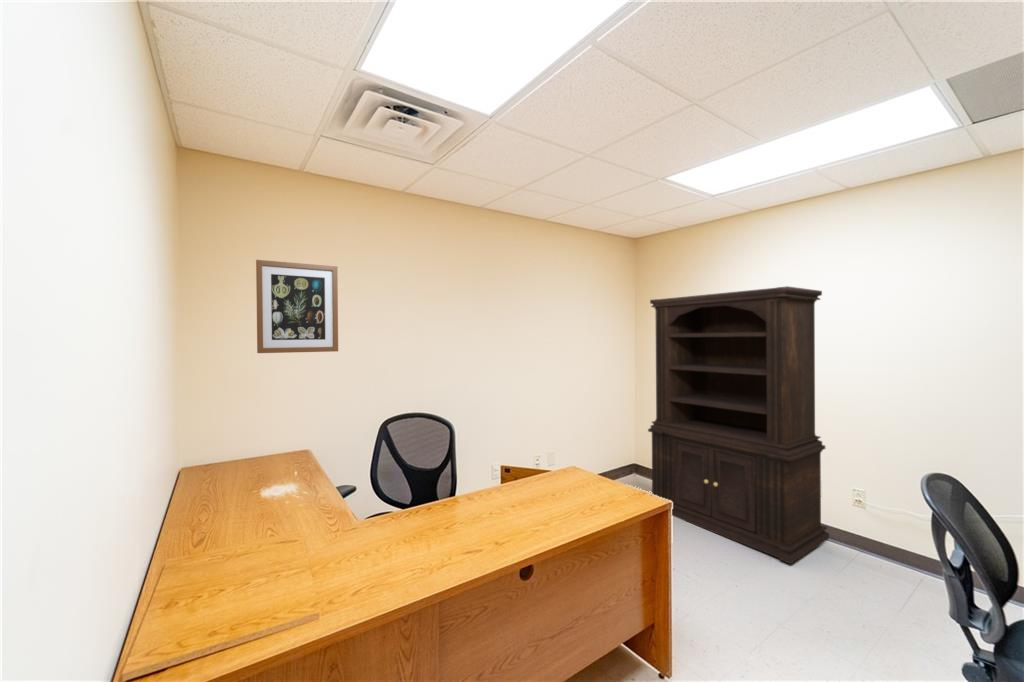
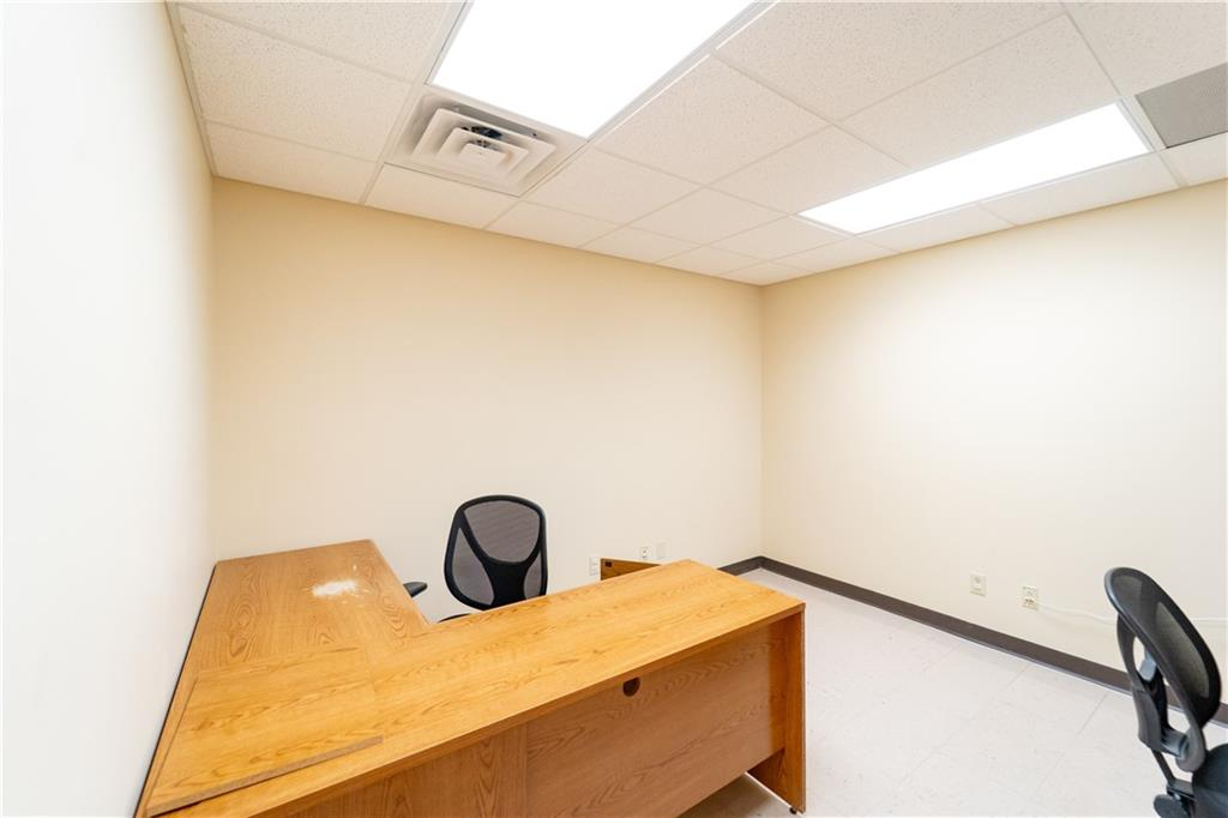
- wall art [255,259,339,354]
- hutch [647,285,830,565]
